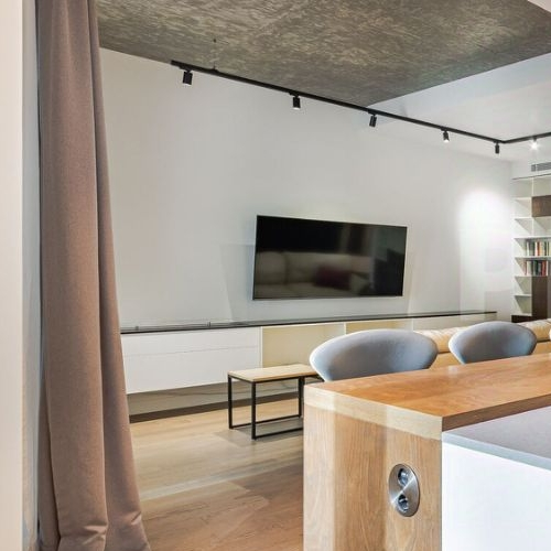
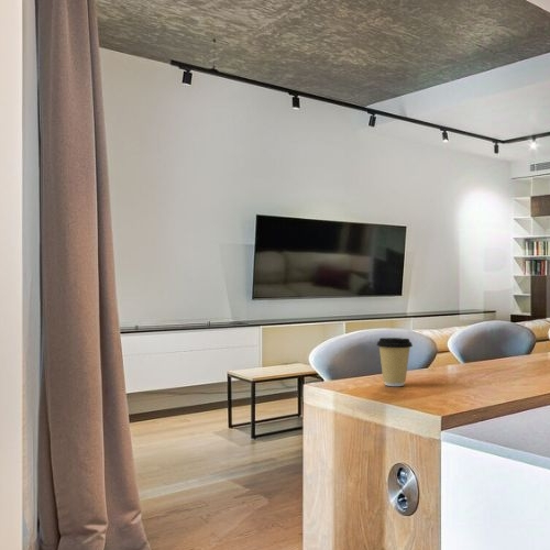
+ coffee cup [375,337,414,387]
